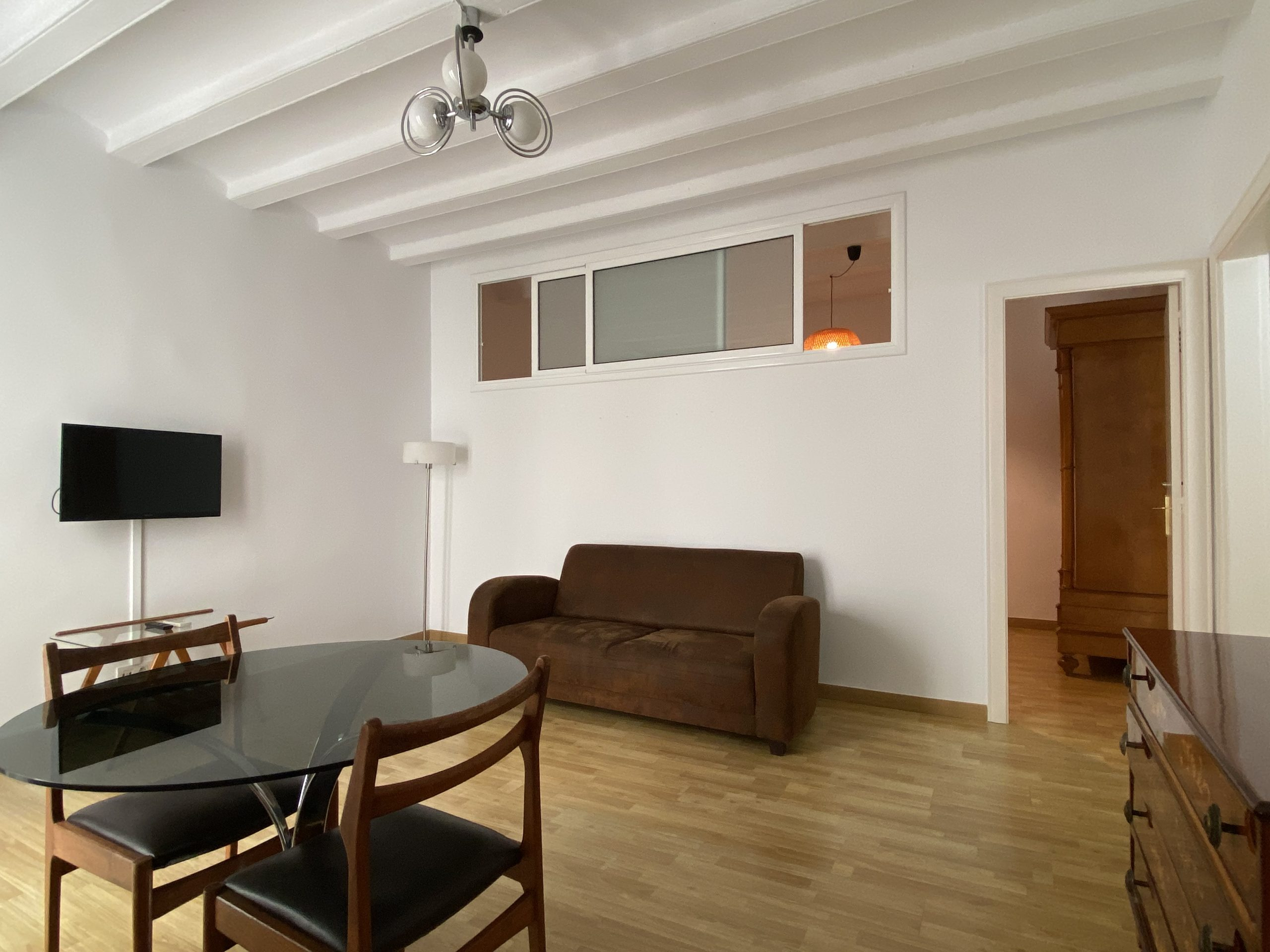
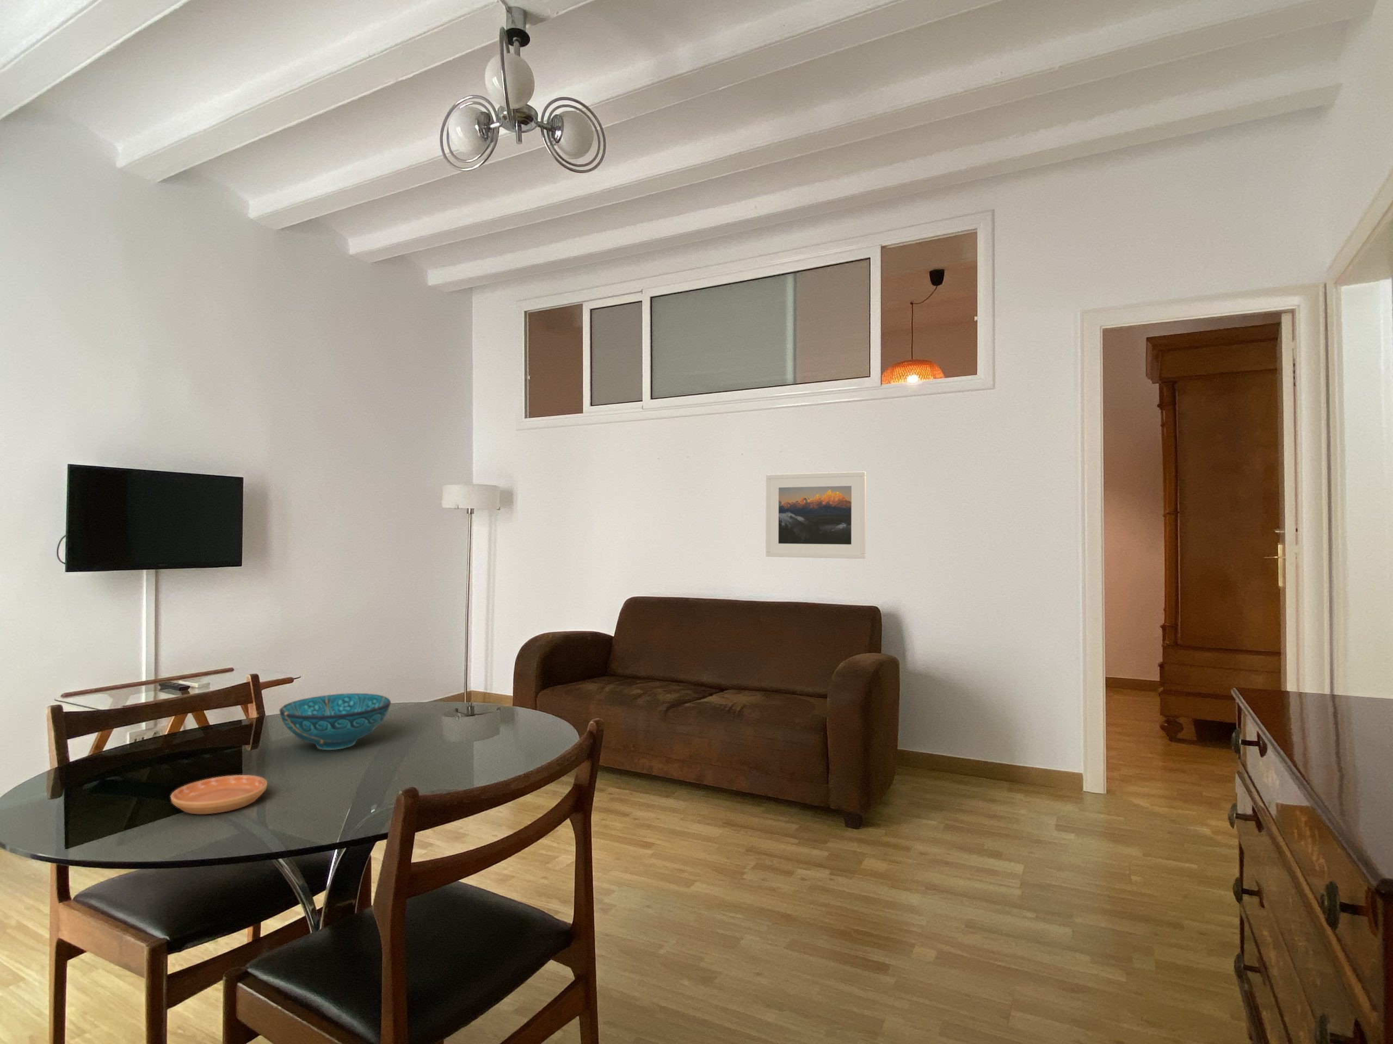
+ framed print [766,470,867,559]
+ saucer [170,774,268,815]
+ decorative bowl [279,693,392,750]
